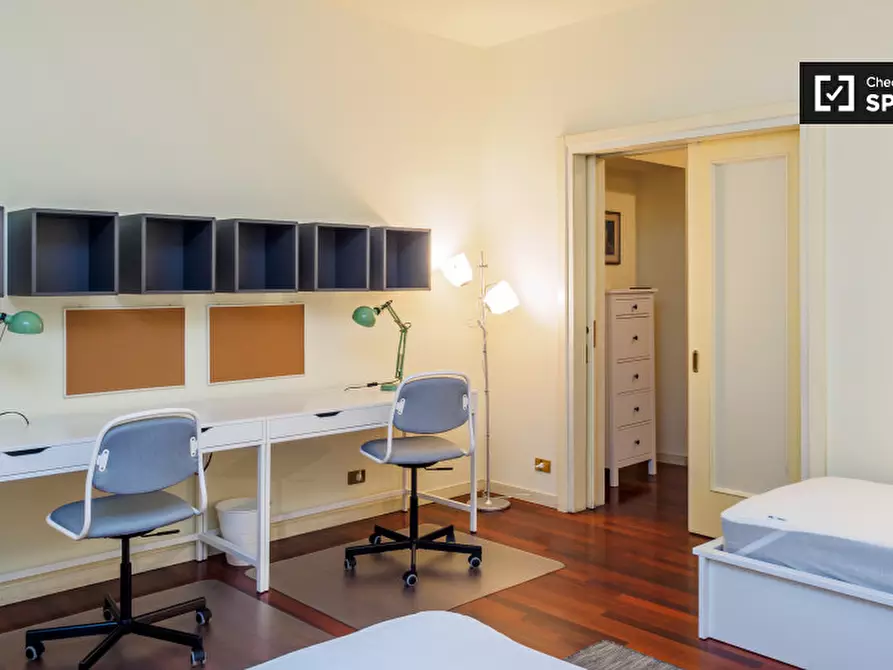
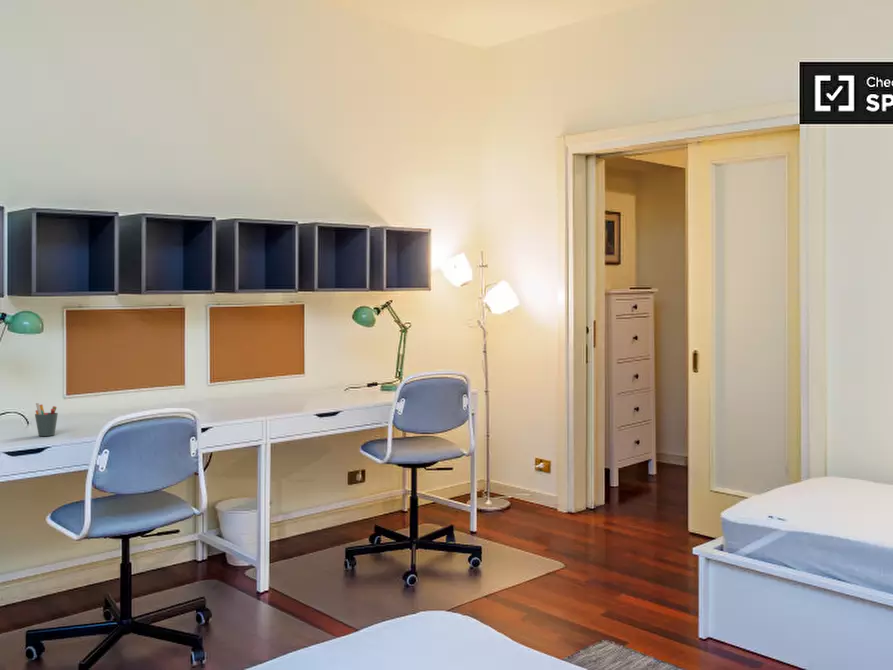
+ pen holder [34,402,59,437]
